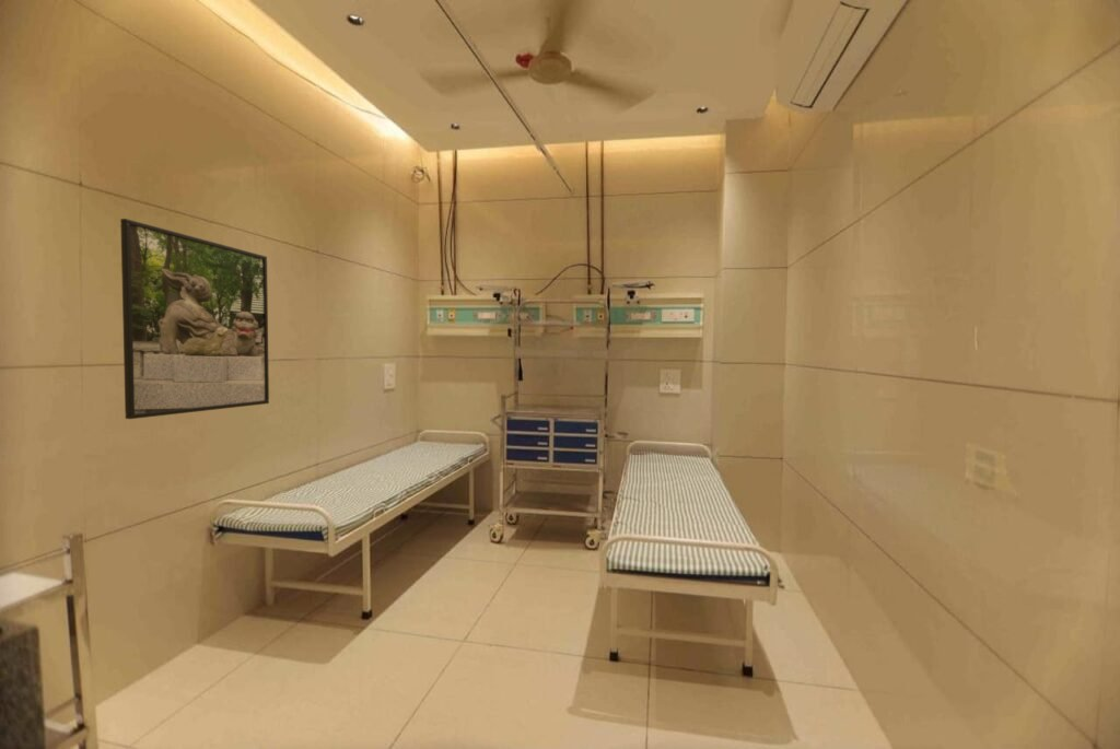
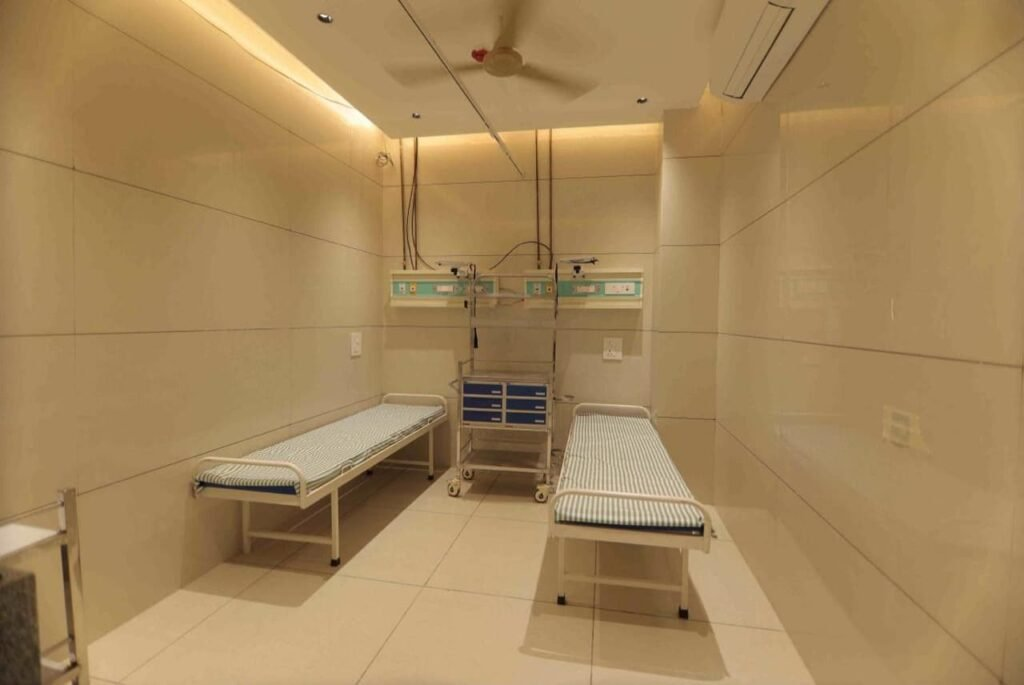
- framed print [119,218,270,420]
